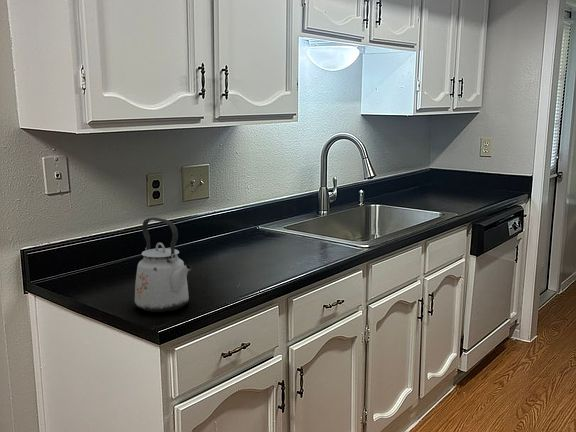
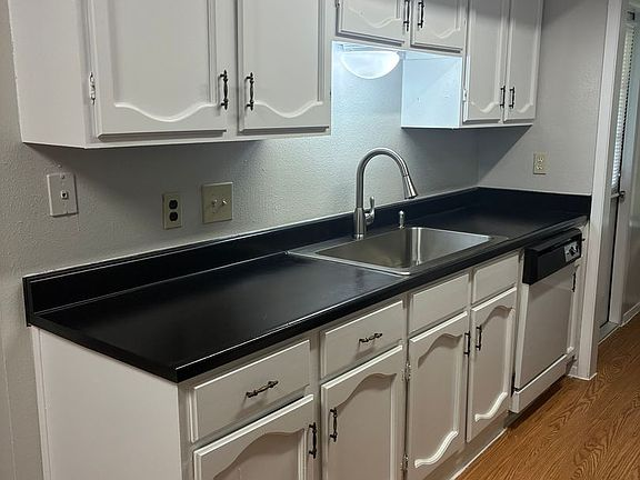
- kettle [134,216,192,313]
